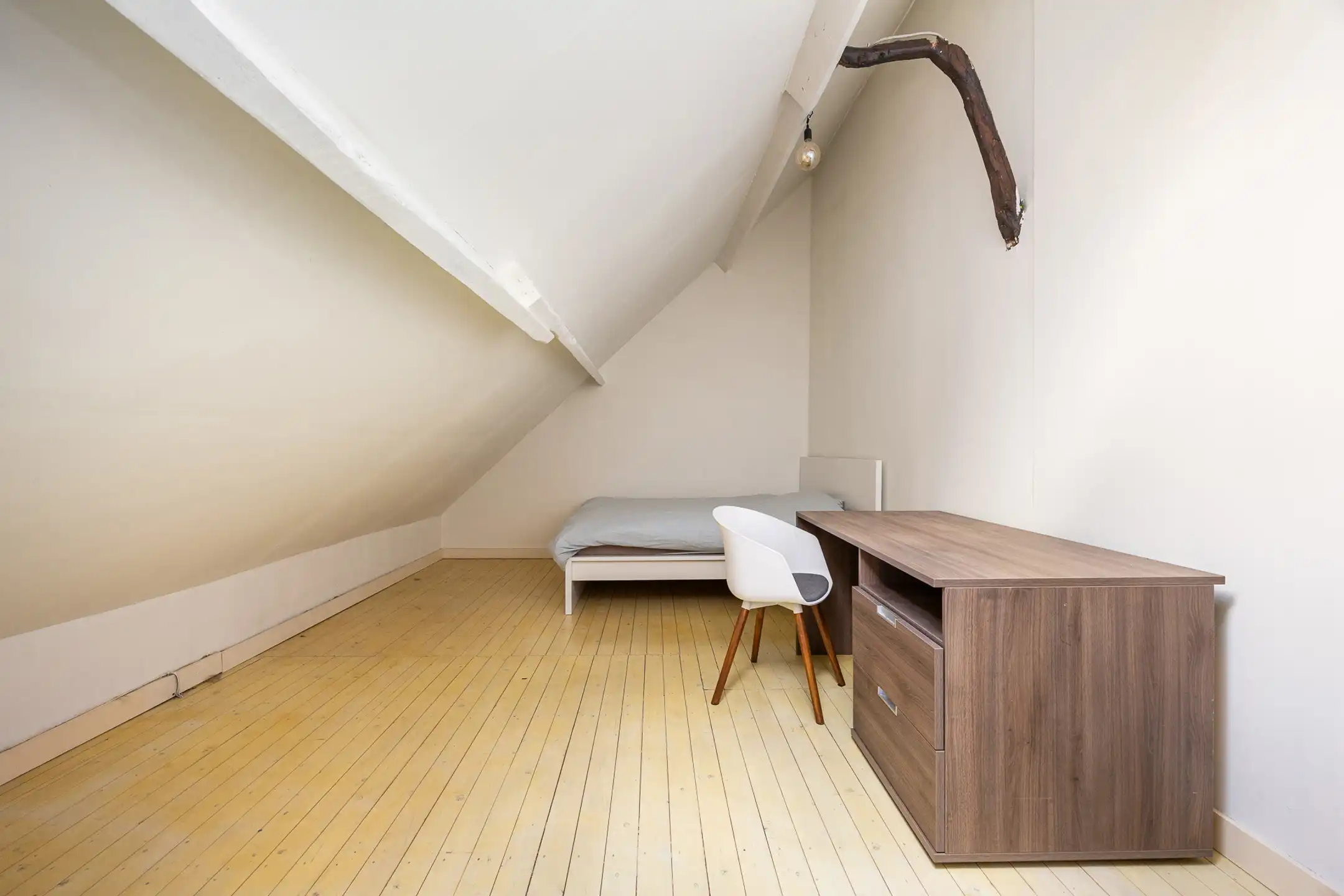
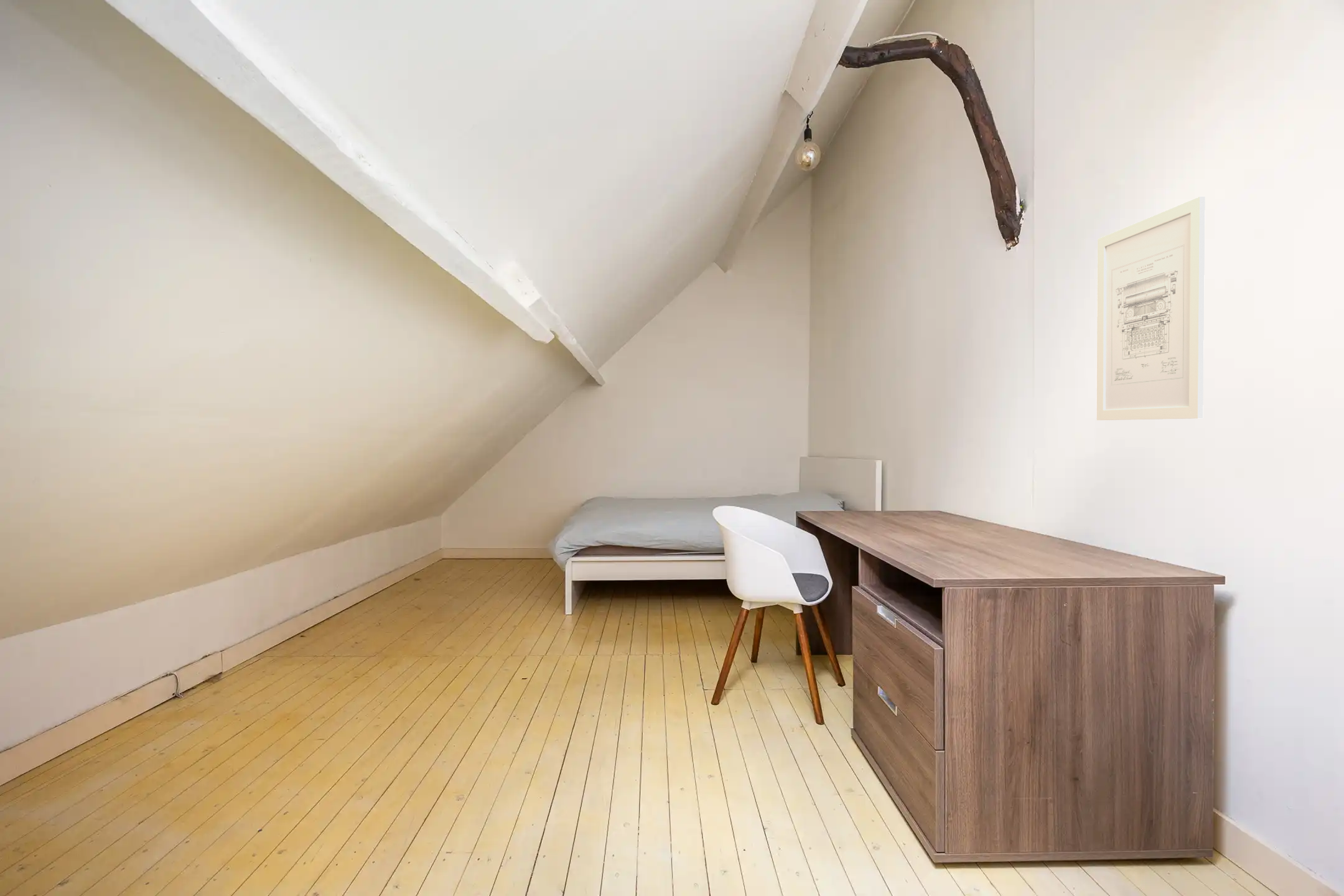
+ wall art [1096,196,1206,421]
